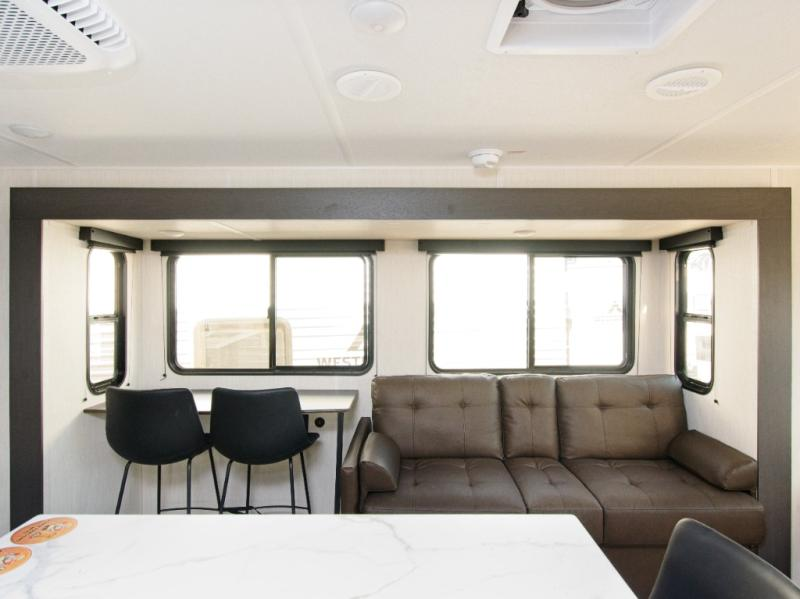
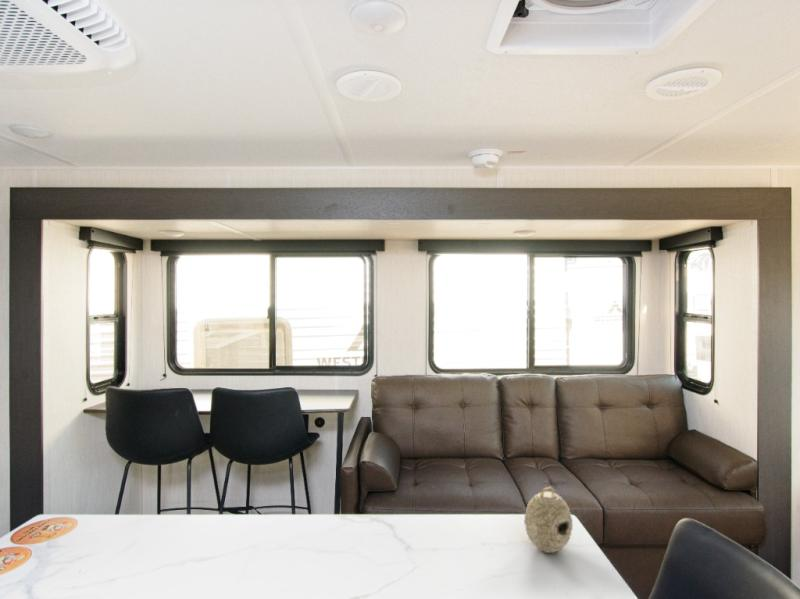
+ decorative ball [524,486,573,554]
